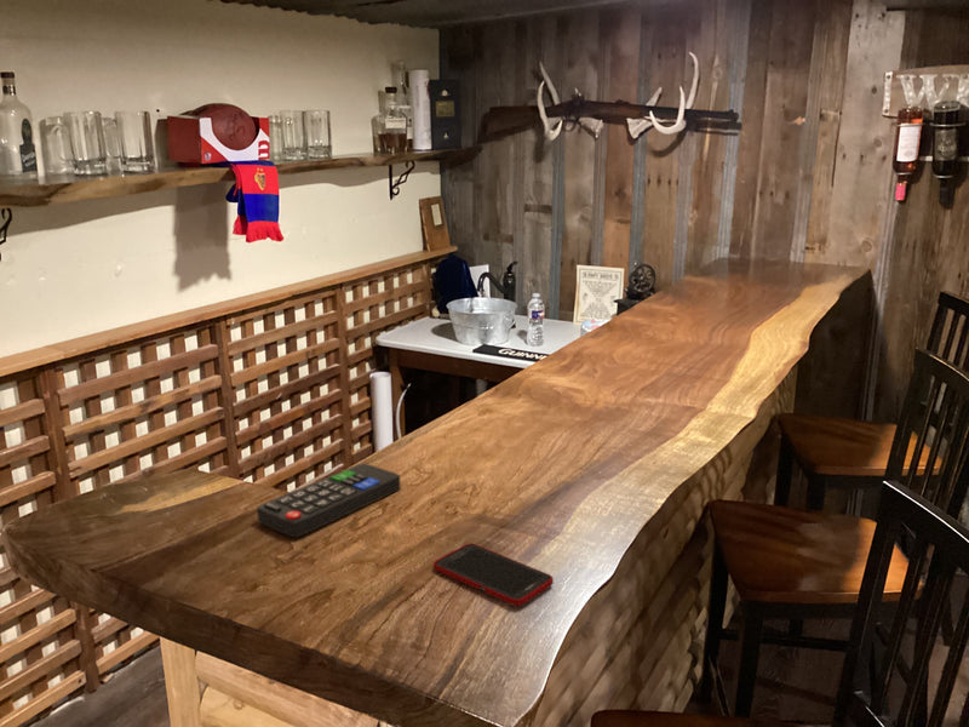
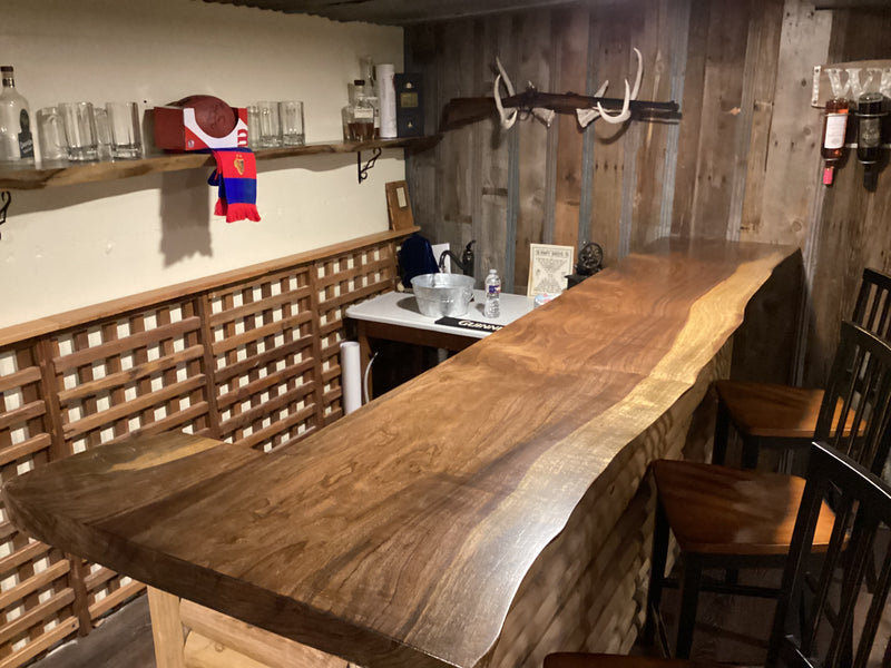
- cell phone [432,543,555,607]
- remote control [256,463,401,538]
